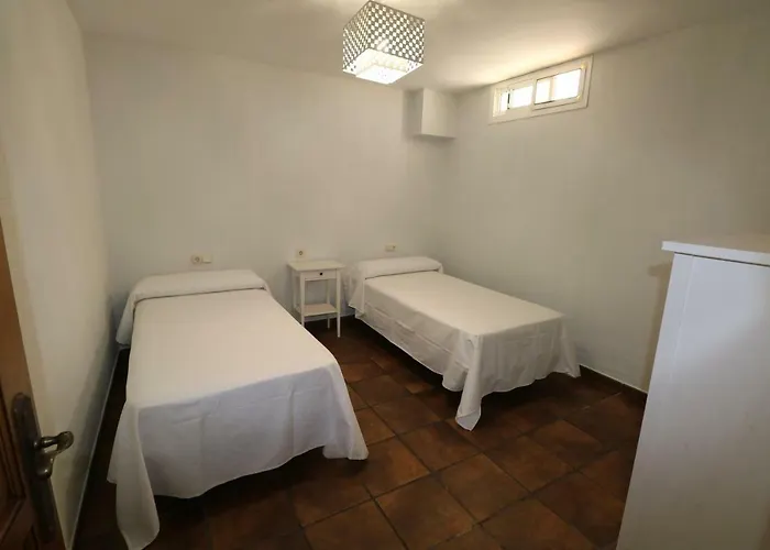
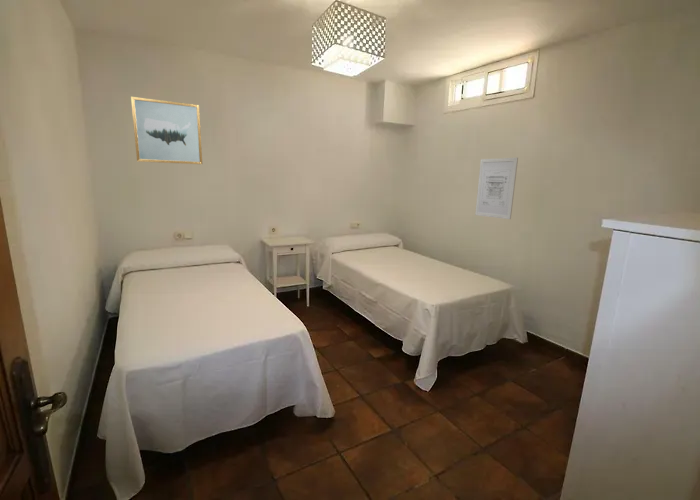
+ wall art [474,157,519,220]
+ wall art [130,96,203,165]
